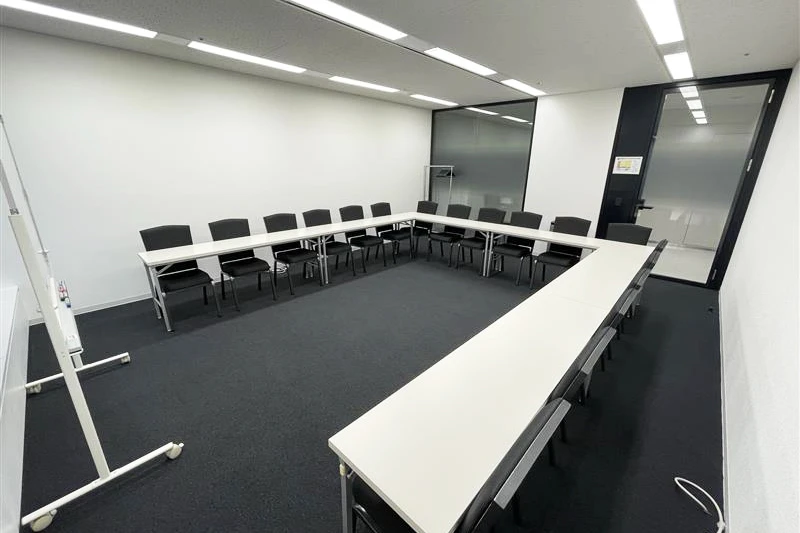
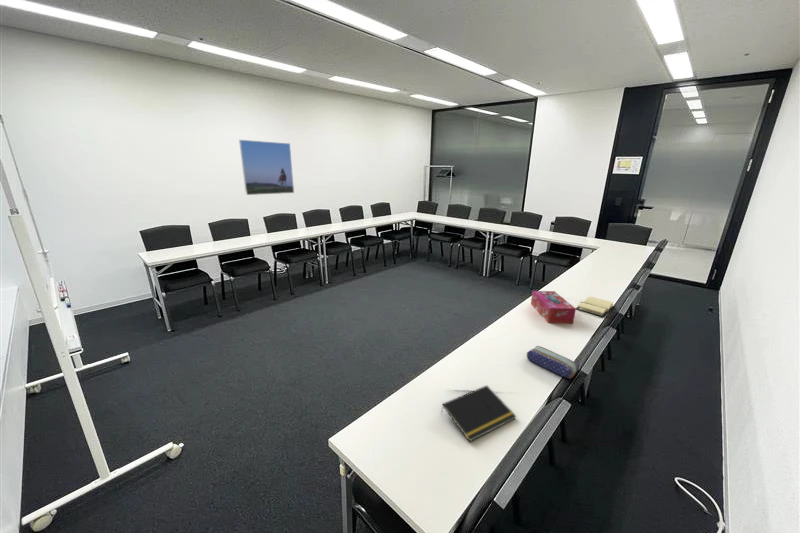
+ book [575,295,616,318]
+ notepad [440,384,517,443]
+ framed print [238,139,295,196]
+ pencil case [526,345,580,380]
+ tissue box [530,290,577,324]
